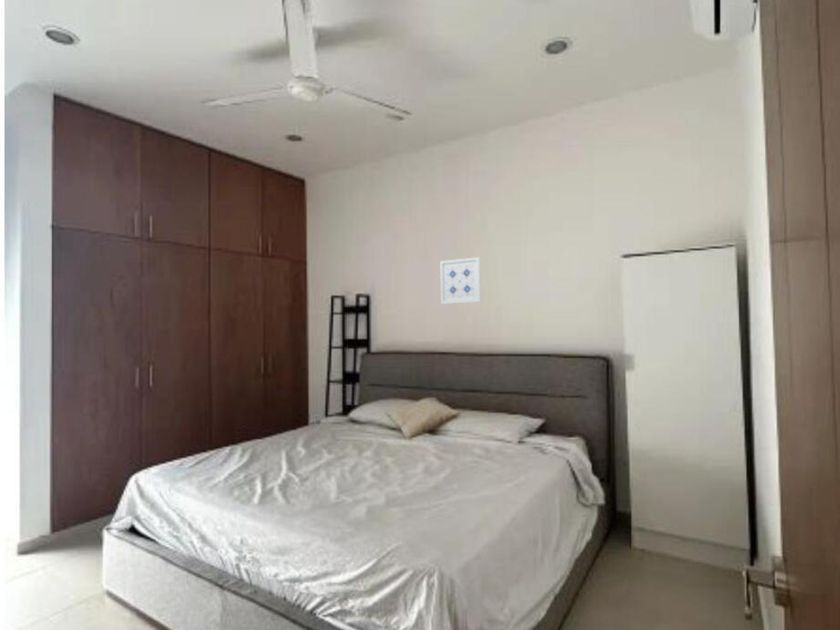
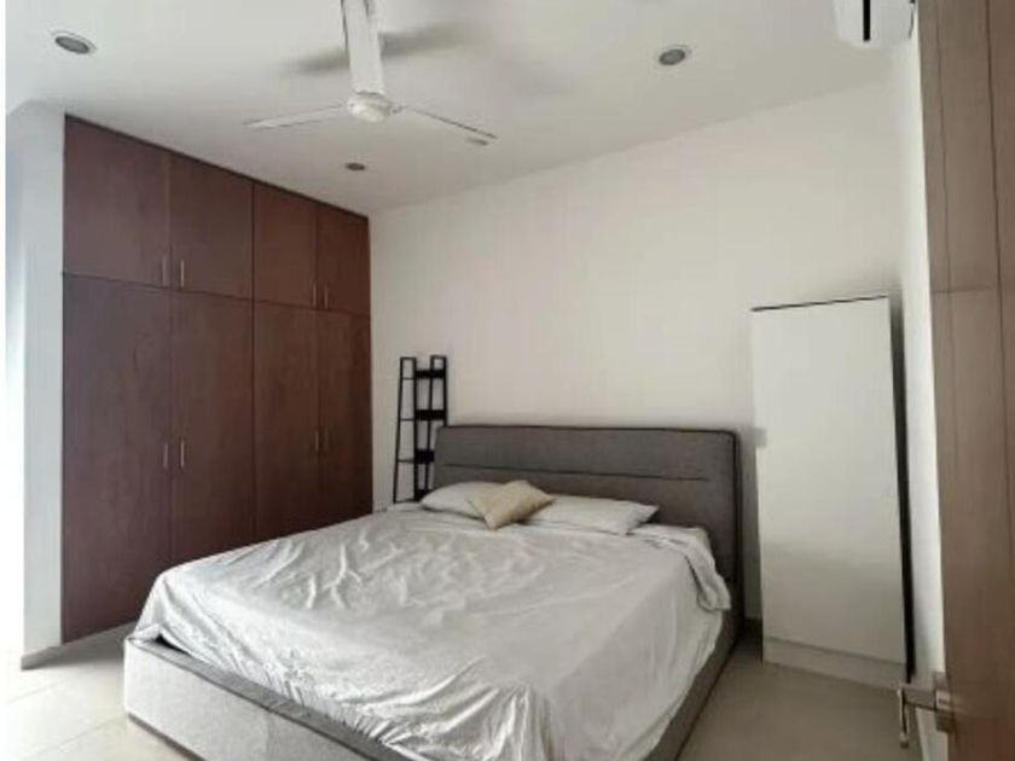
- wall art [439,256,482,305]
